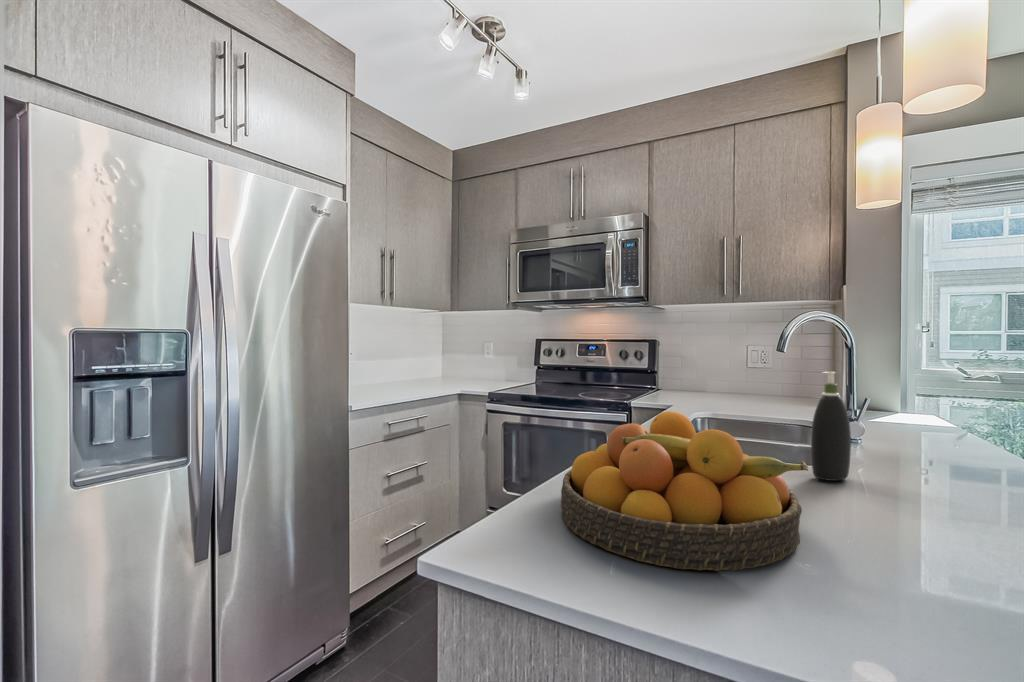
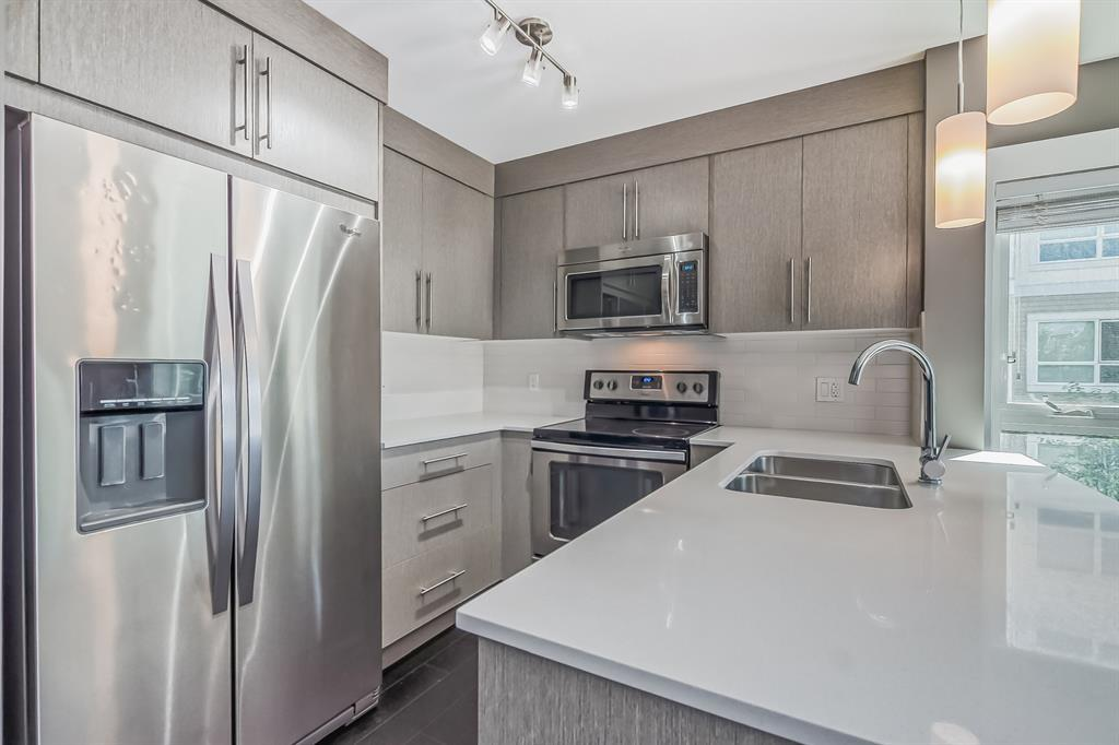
- soap dispenser [810,371,852,482]
- fruit bowl [560,410,809,572]
